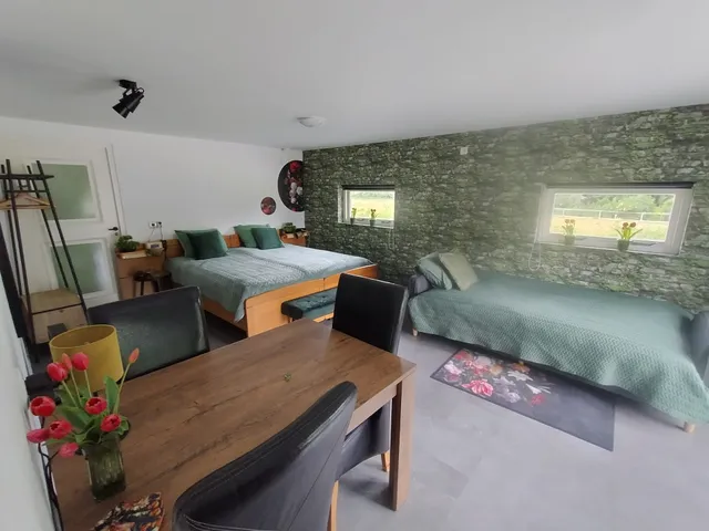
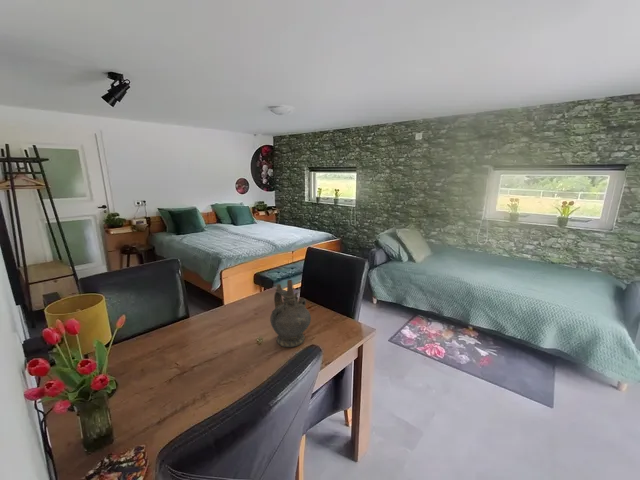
+ ceremonial vessel [269,279,312,348]
